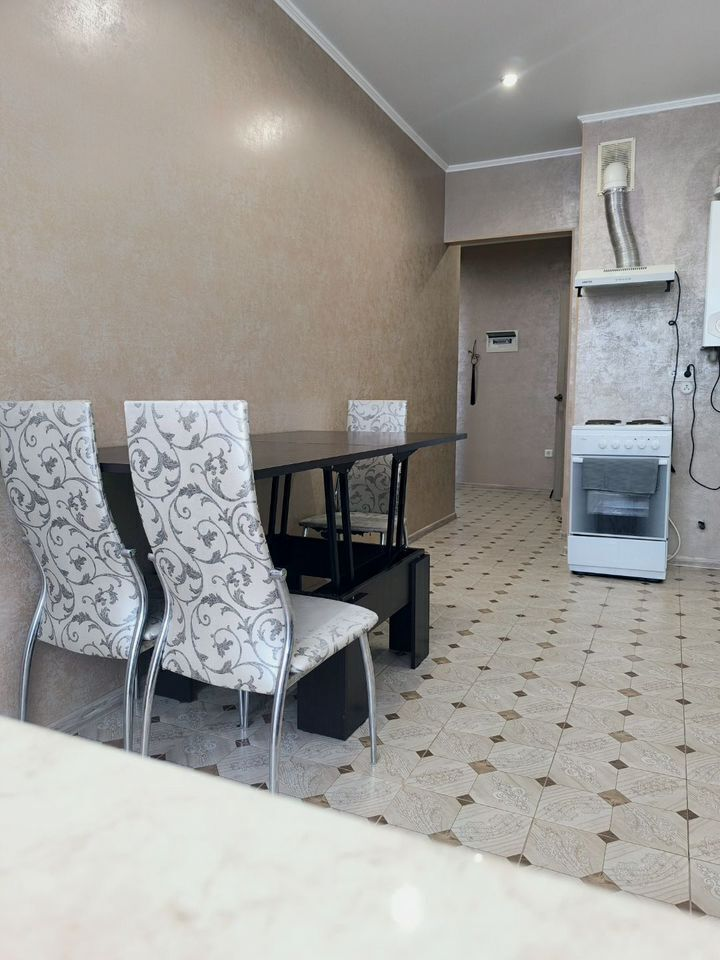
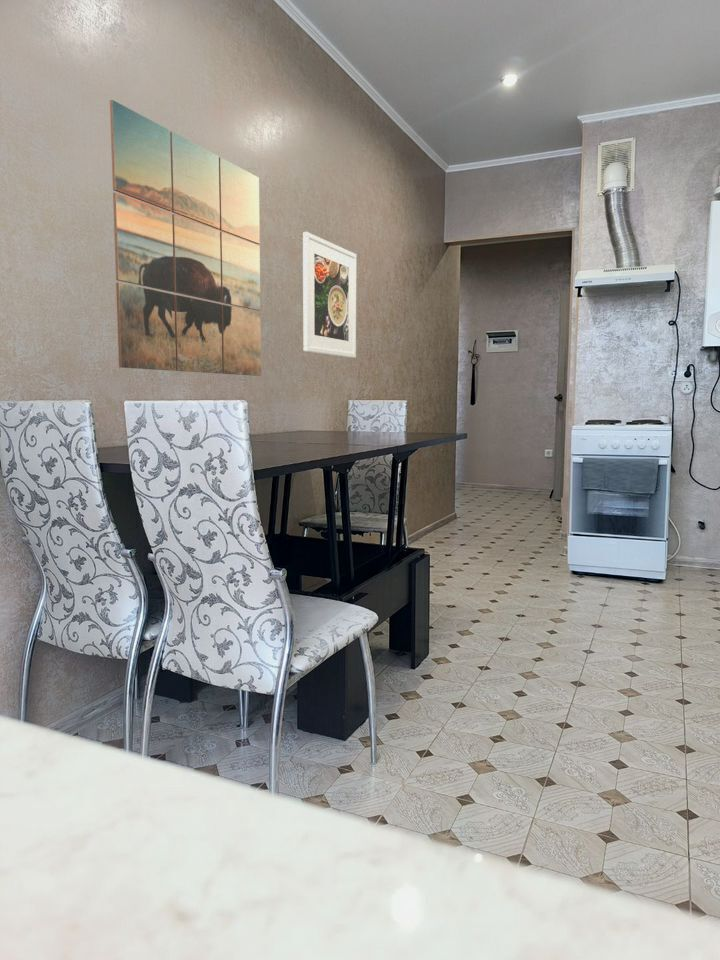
+ wall art [109,99,262,377]
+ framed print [302,231,357,359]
